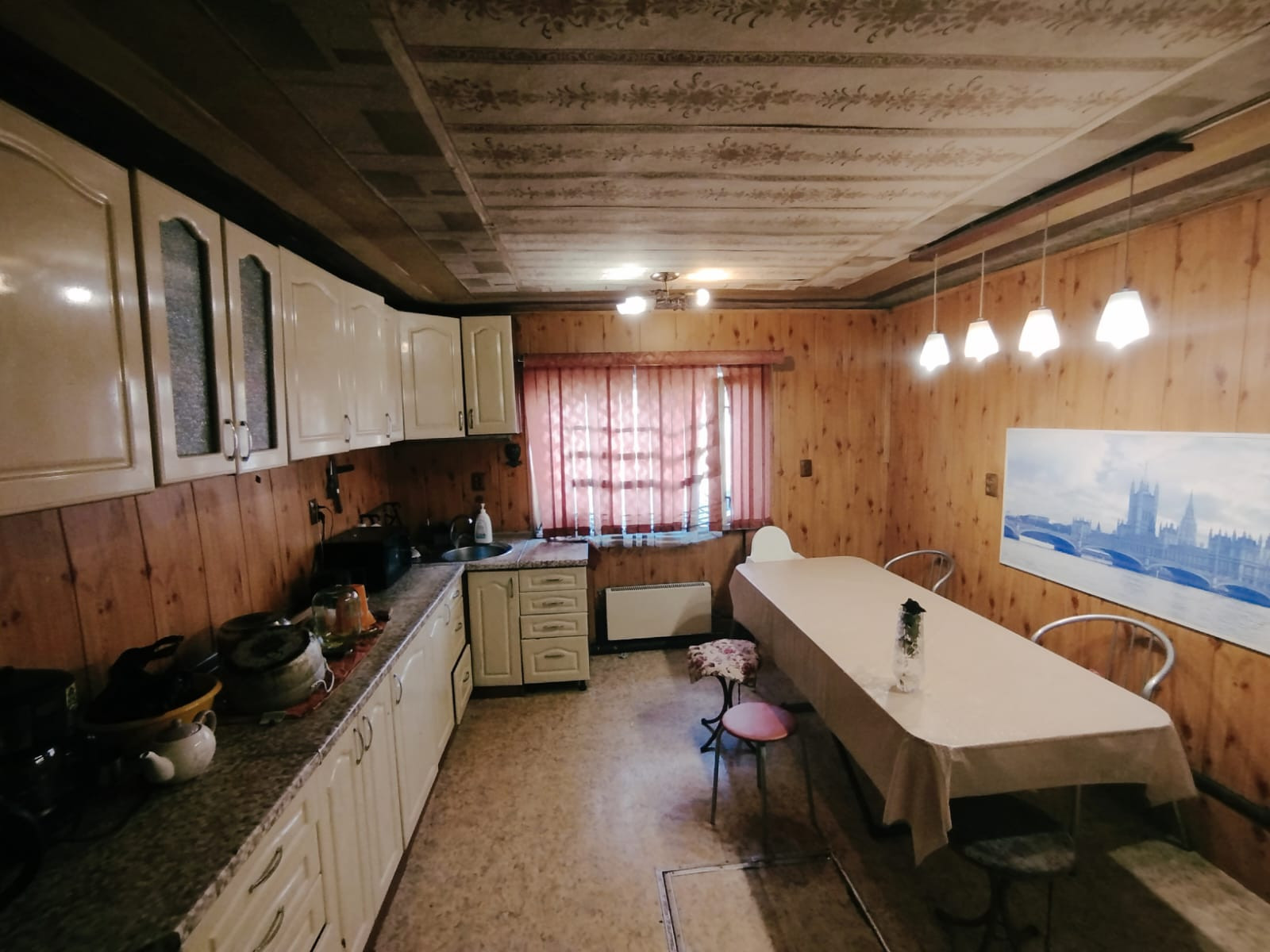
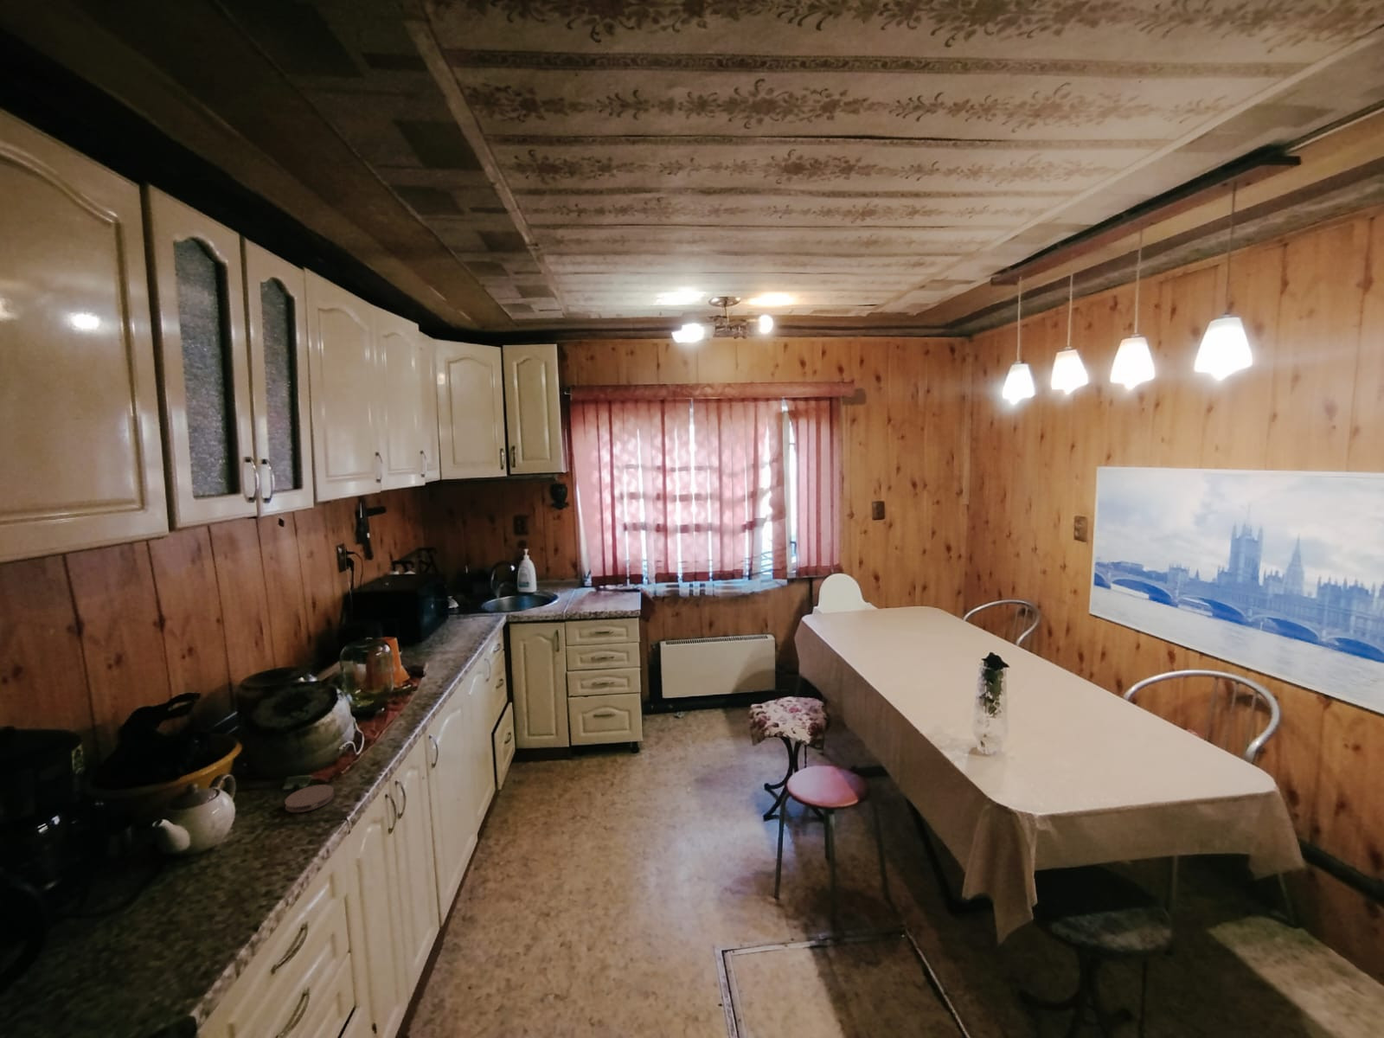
+ coaster [283,784,335,813]
